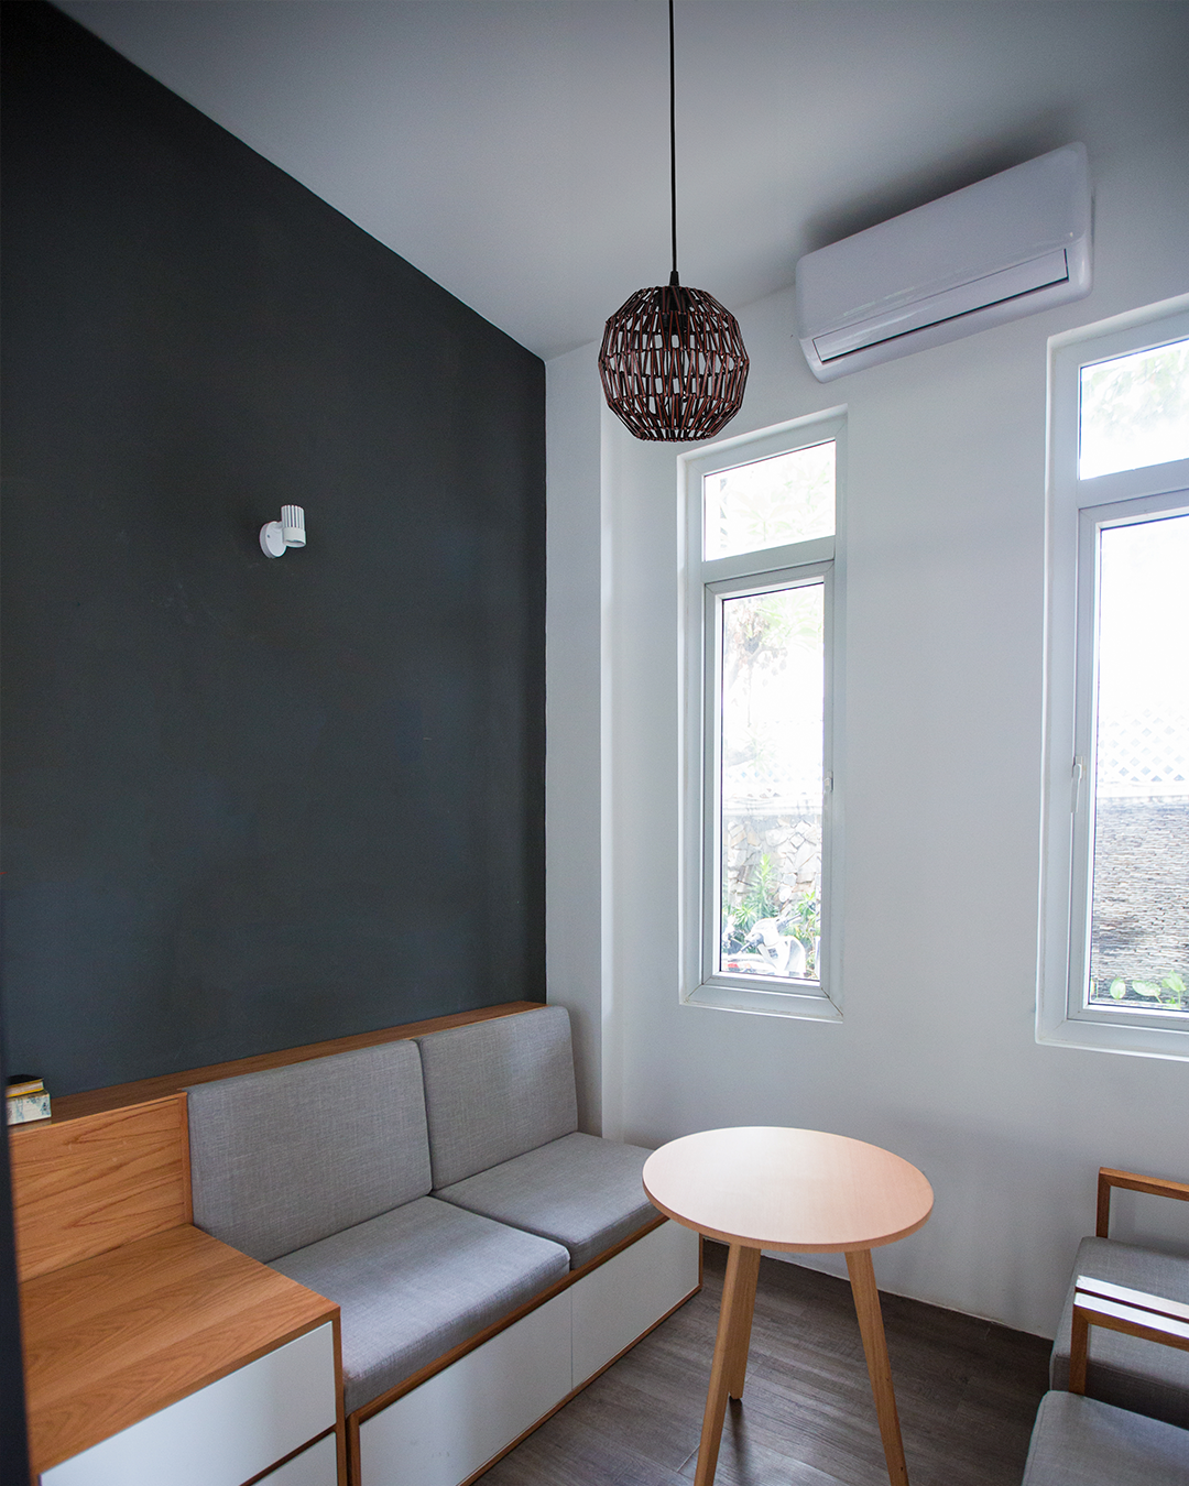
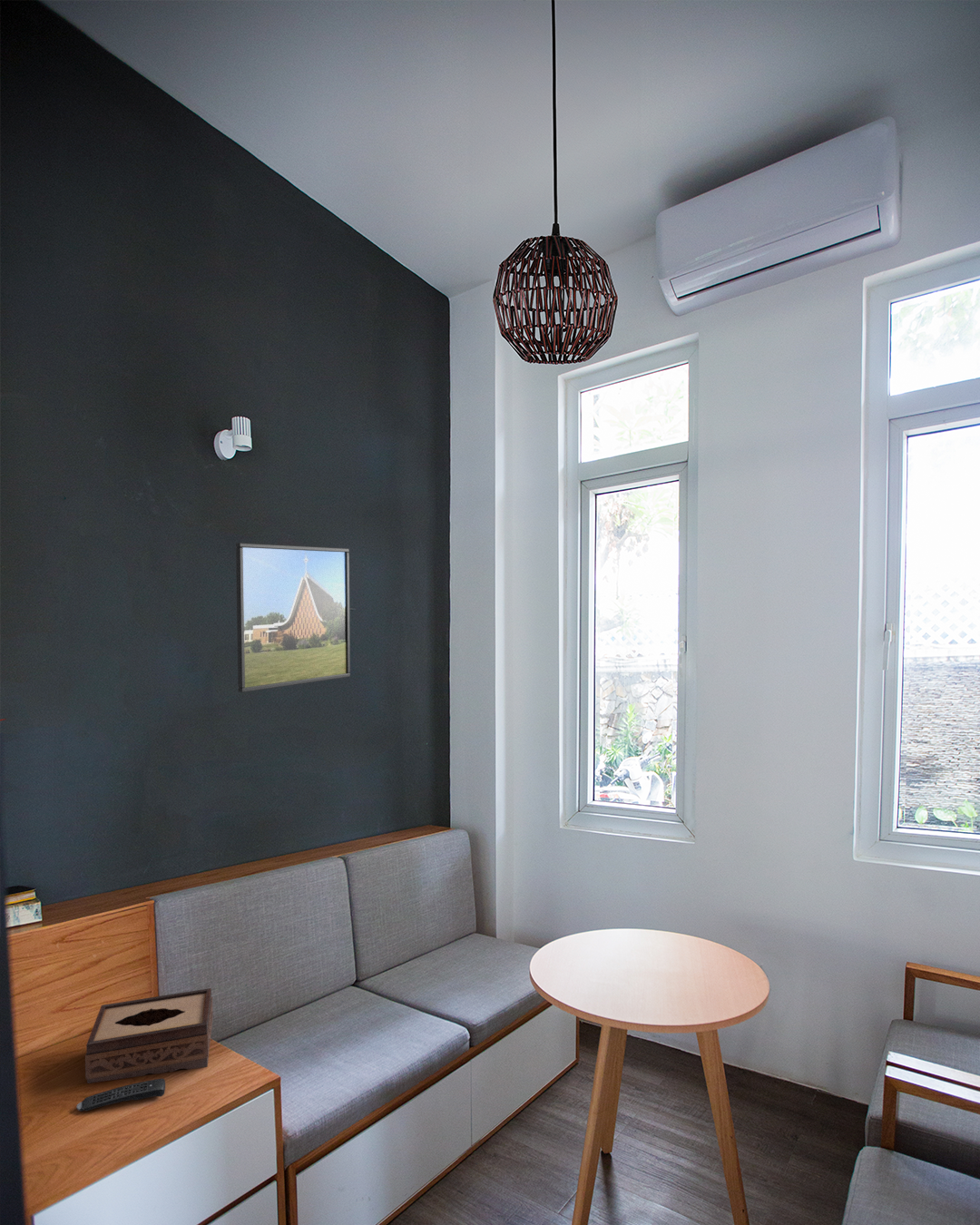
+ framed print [235,542,351,693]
+ remote control [76,1078,166,1112]
+ tissue box [84,987,214,1084]
